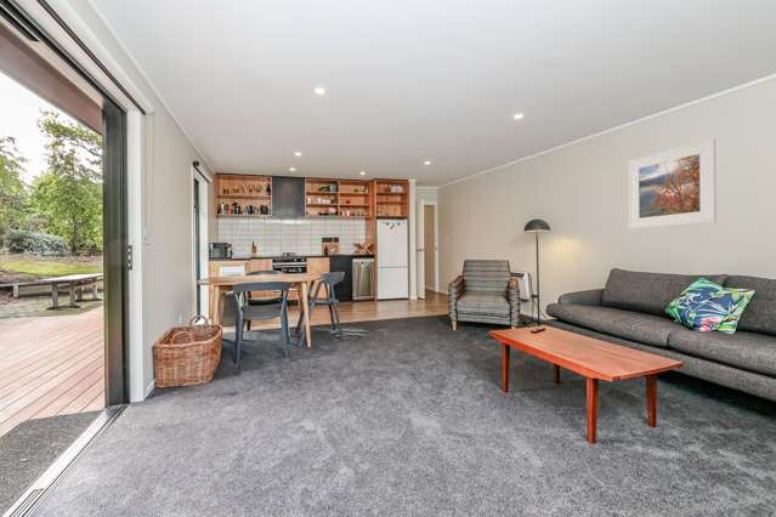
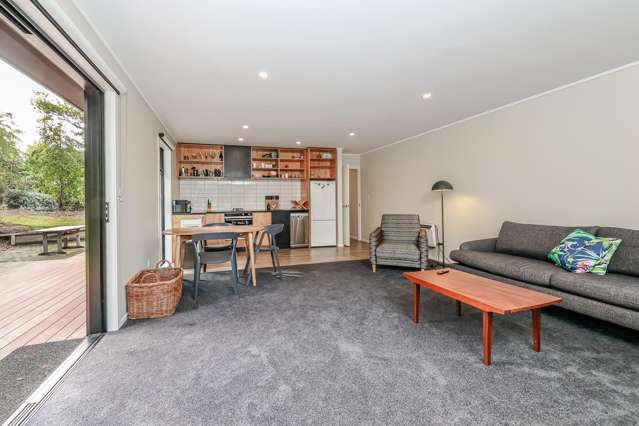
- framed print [627,137,718,231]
